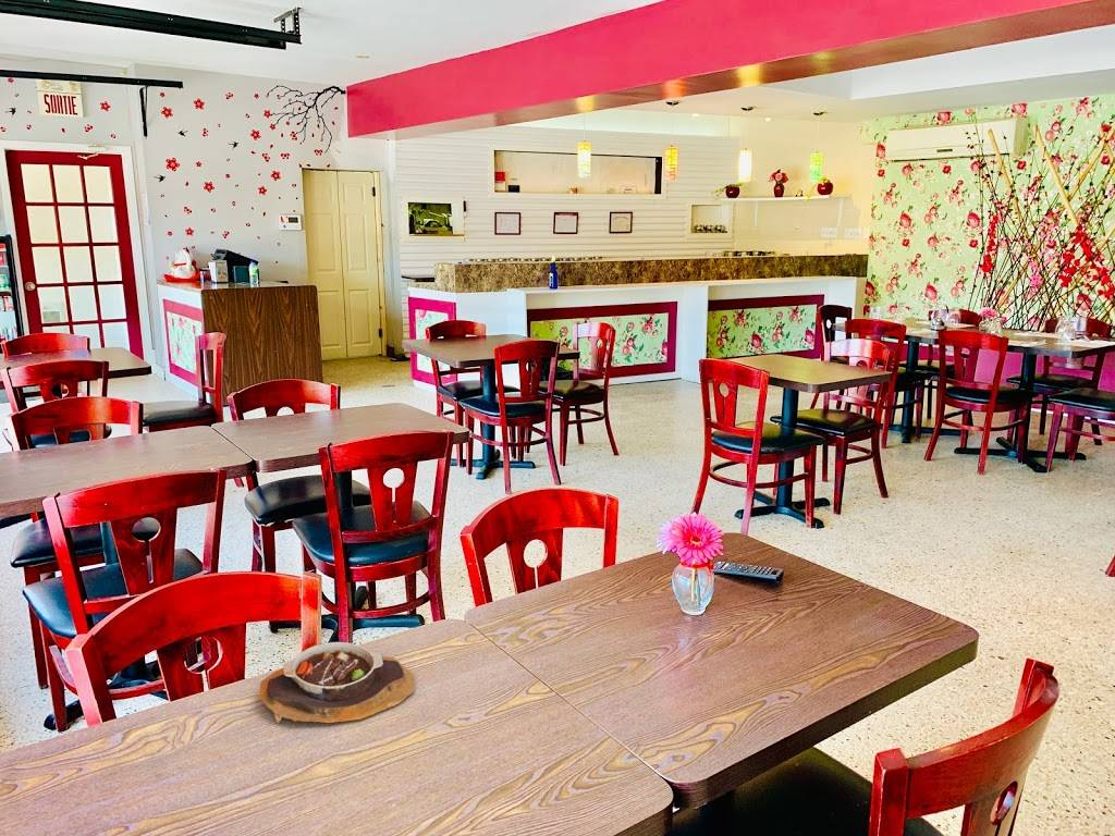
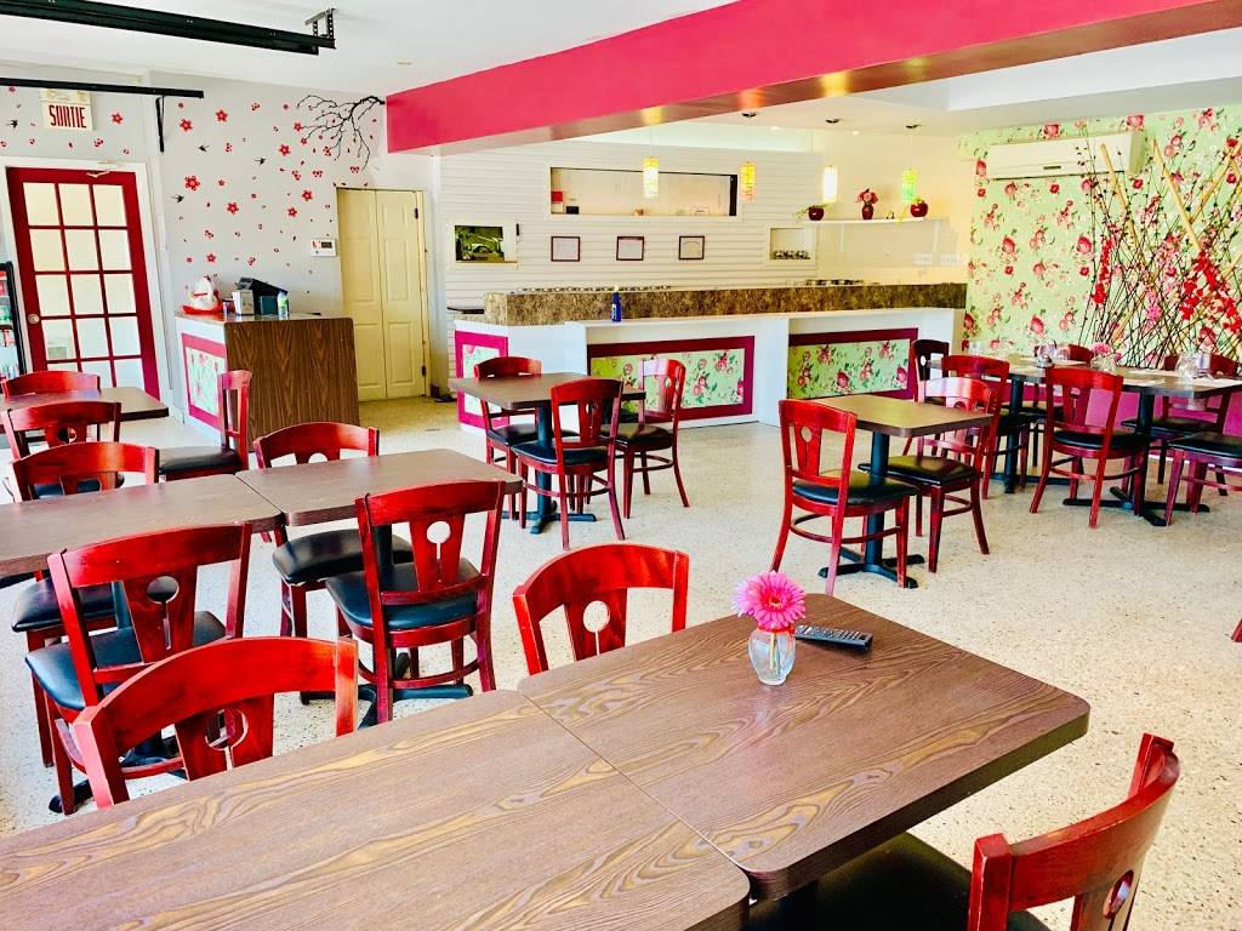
- soup bowl [258,641,416,724]
